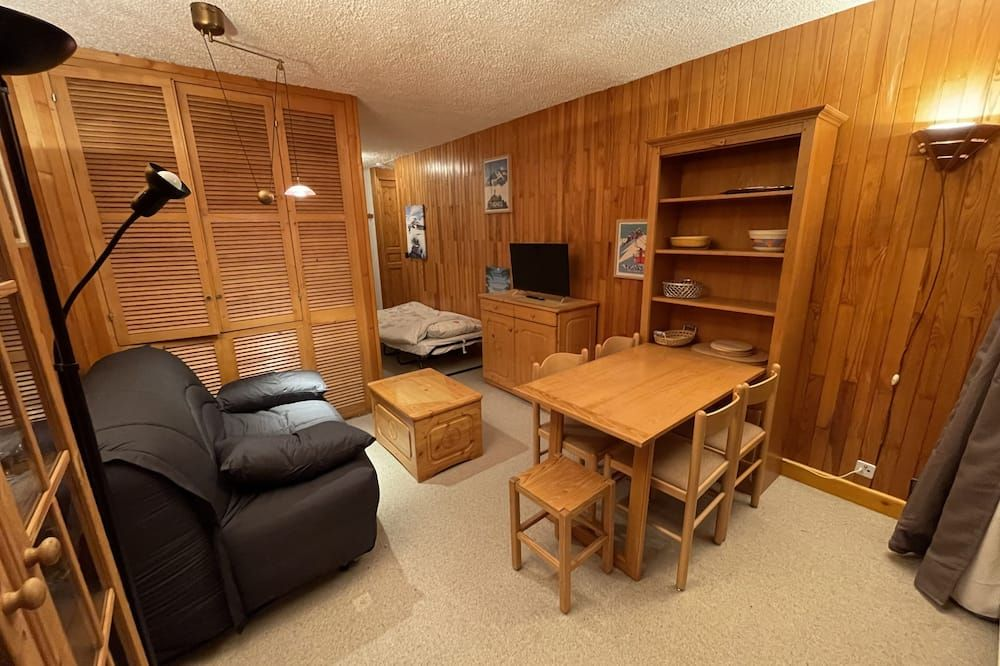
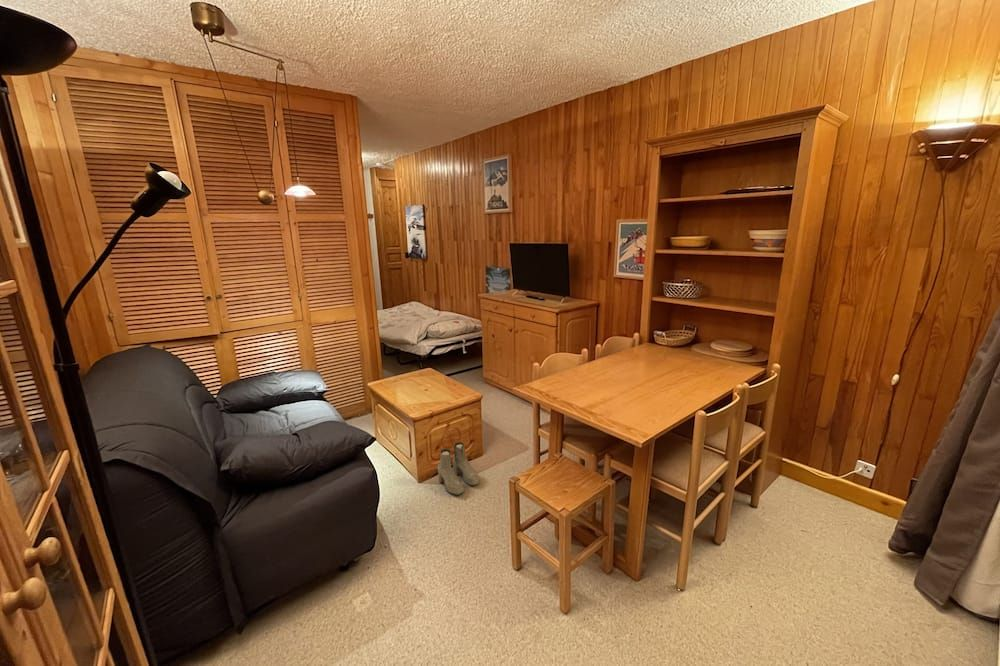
+ boots [436,441,480,496]
